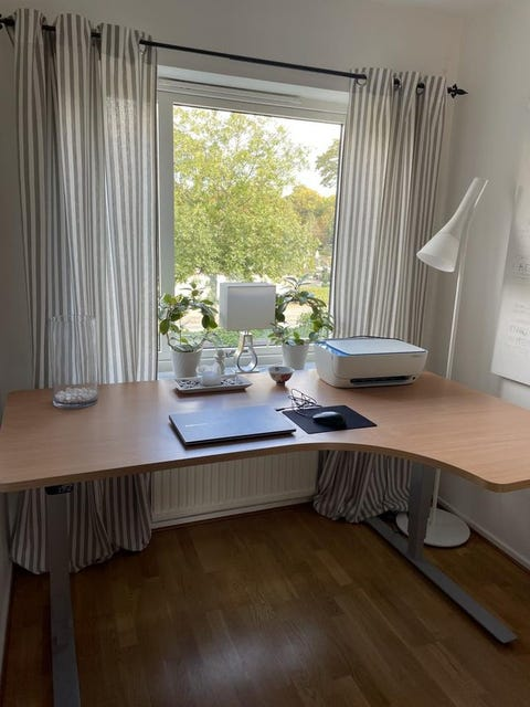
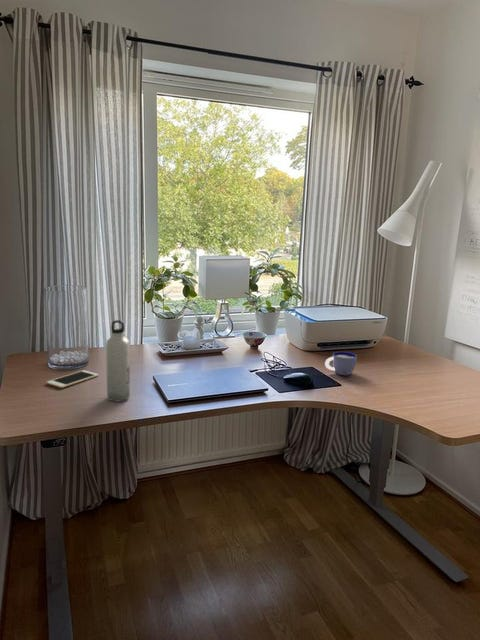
+ water bottle [105,319,131,402]
+ cell phone [46,369,100,389]
+ cup [324,351,358,376]
